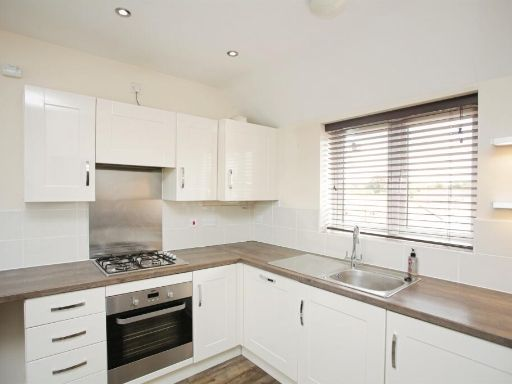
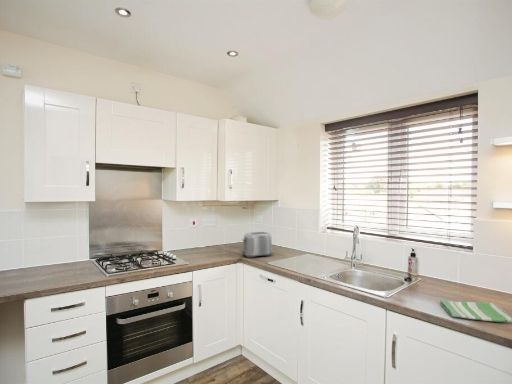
+ toaster [241,231,274,259]
+ dish towel [438,298,512,323]
